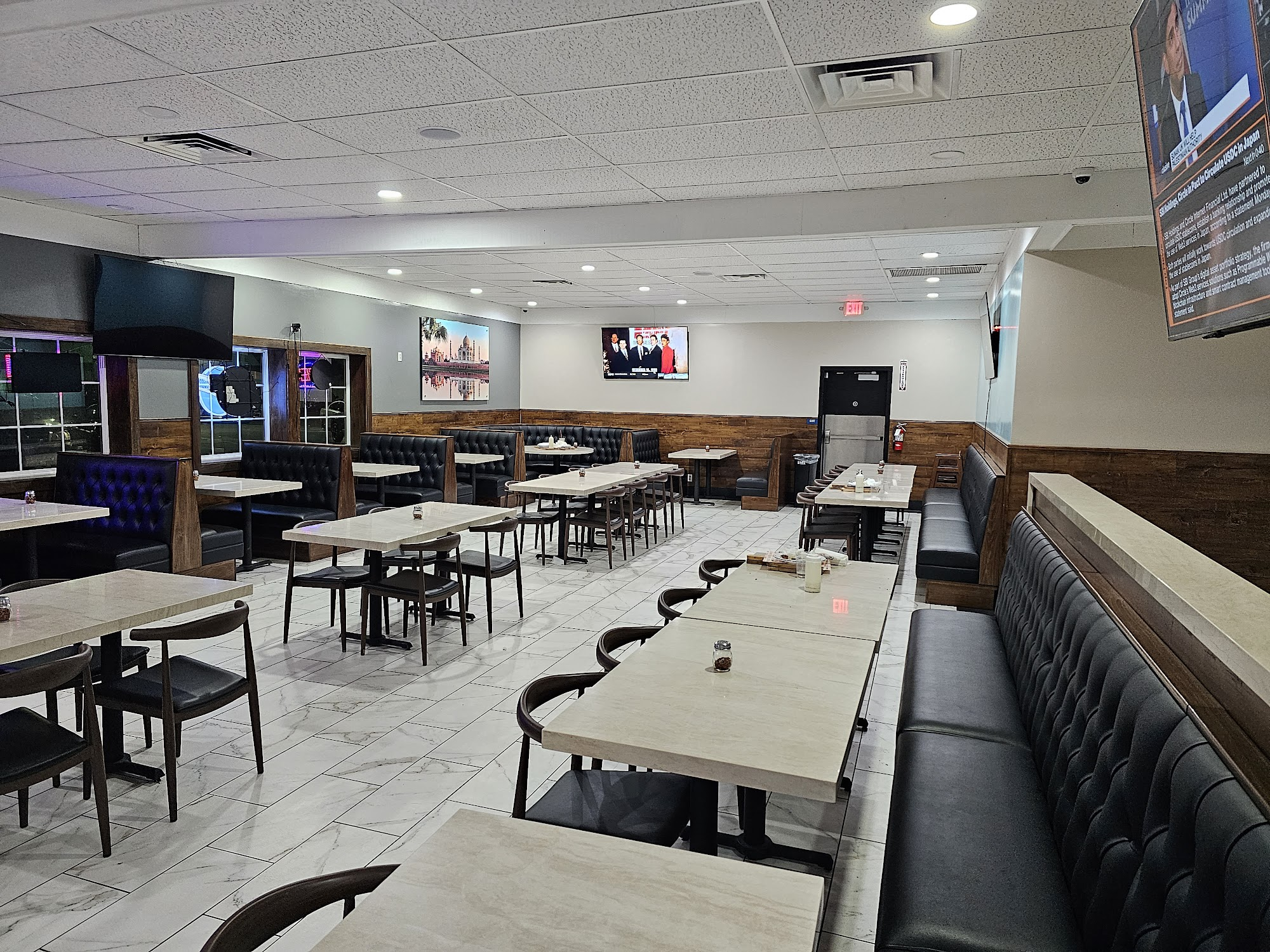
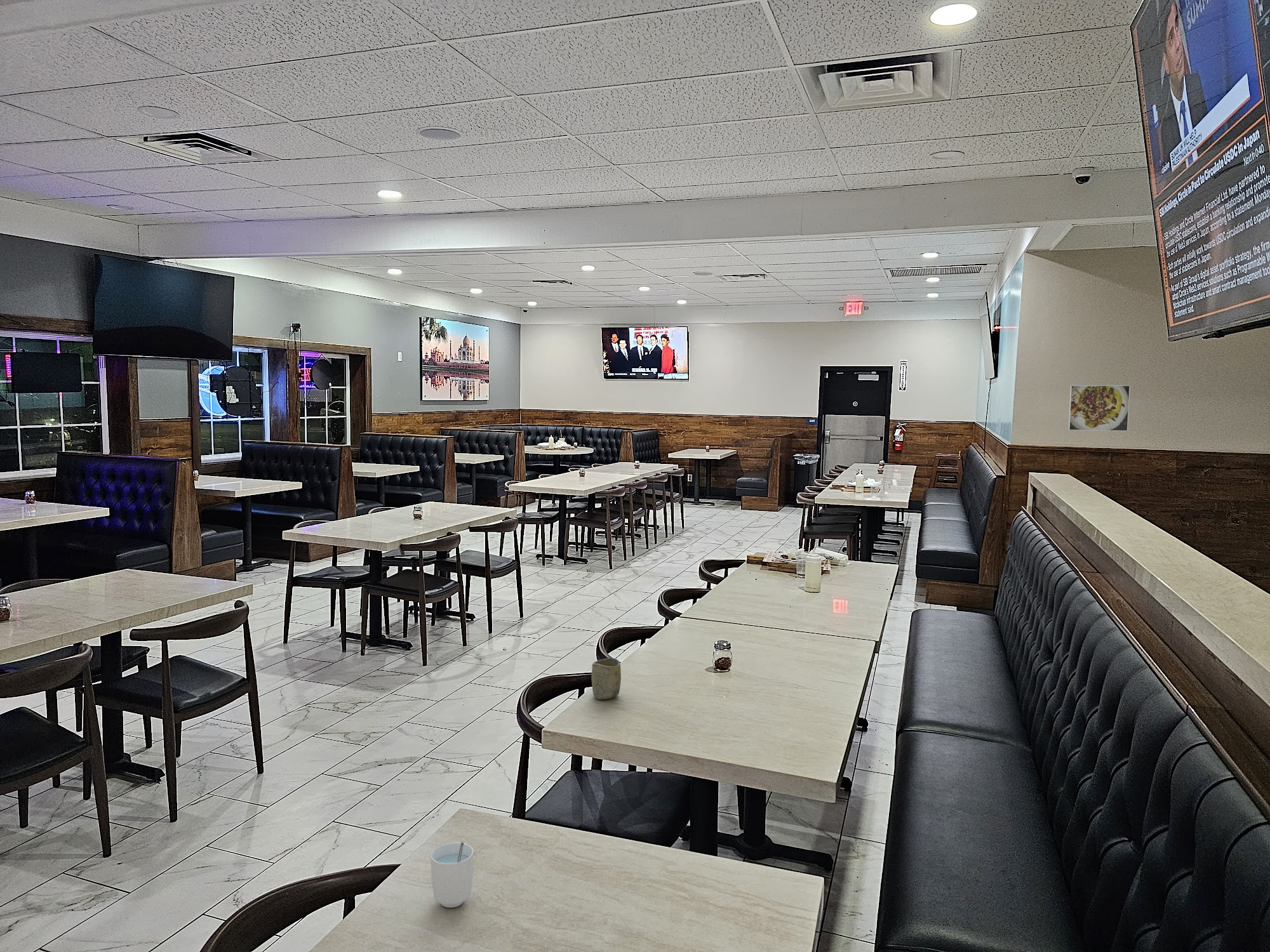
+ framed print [1068,385,1131,432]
+ cup [591,658,622,700]
+ cup [431,842,474,908]
